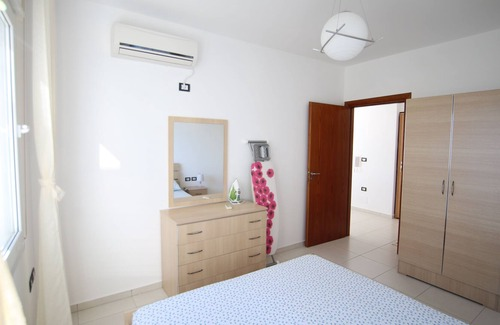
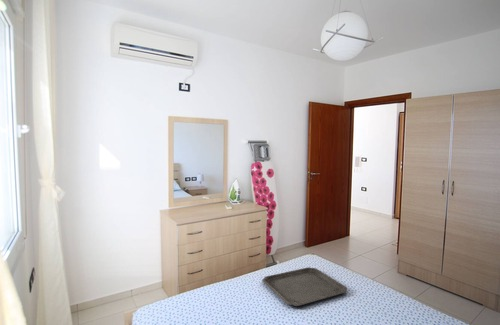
+ tray [261,266,348,307]
